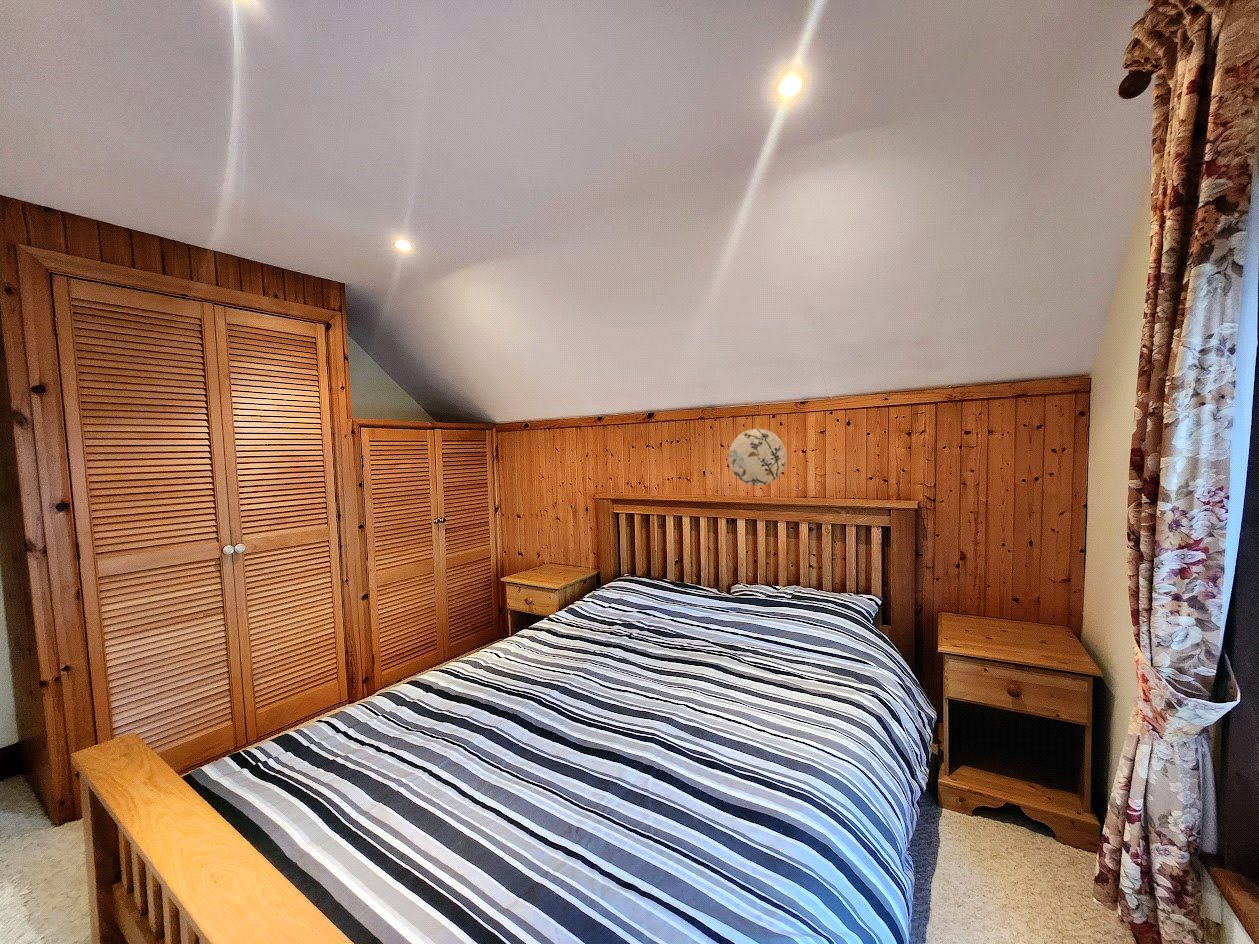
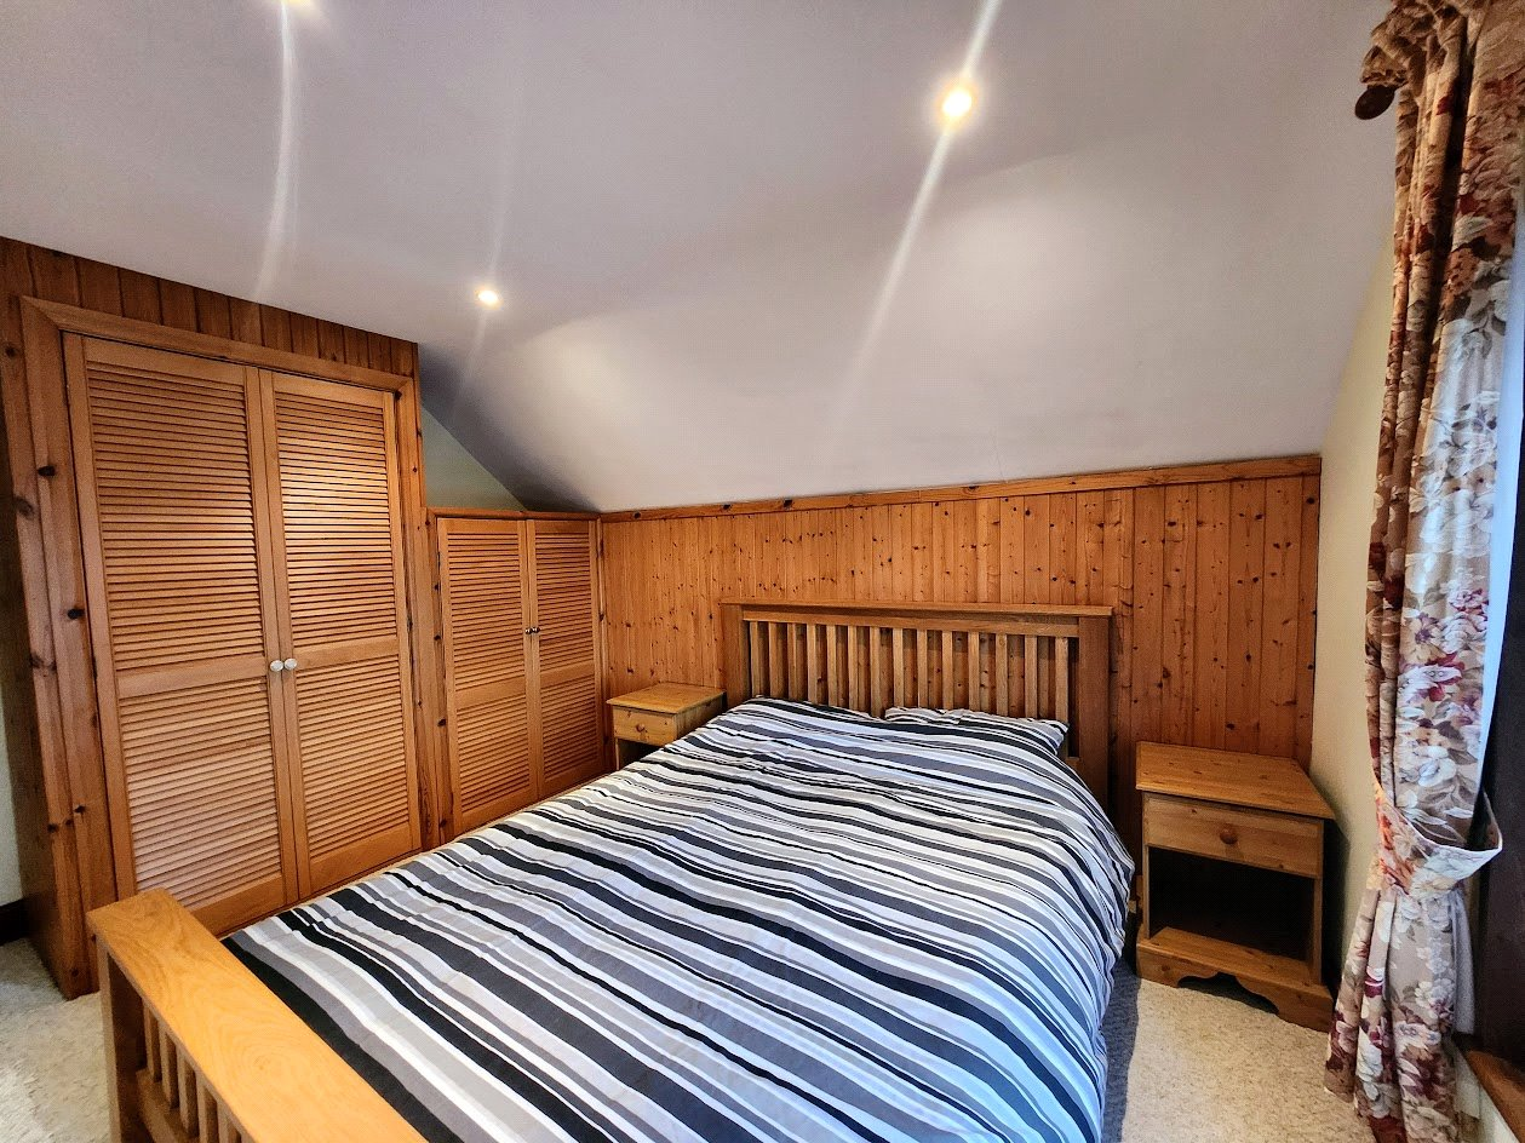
- decorative plate [728,428,787,487]
